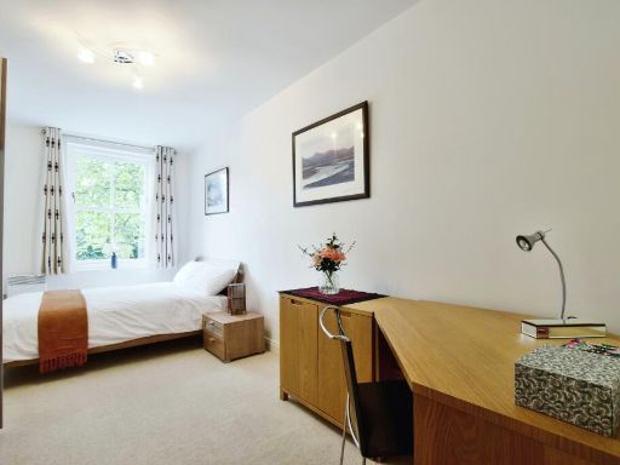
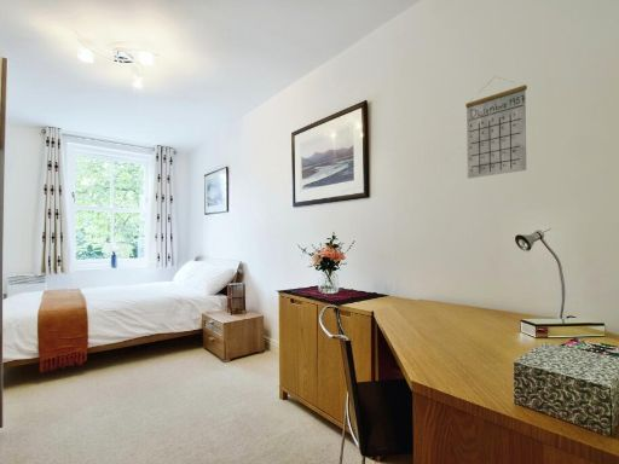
+ calendar [464,76,528,180]
